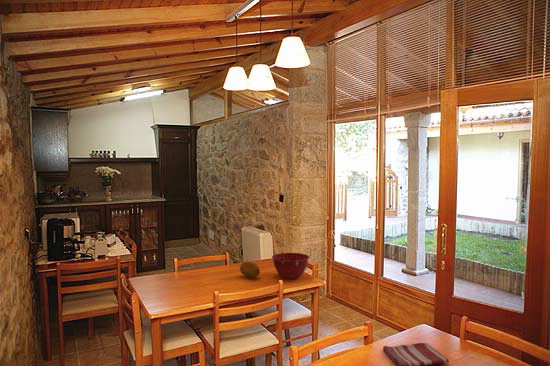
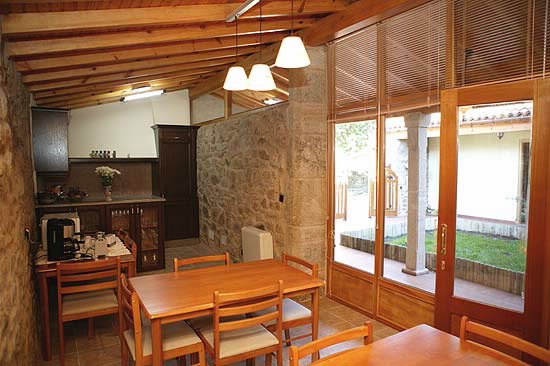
- mixing bowl [271,252,310,280]
- fruit [239,260,261,279]
- dish towel [382,342,450,366]
